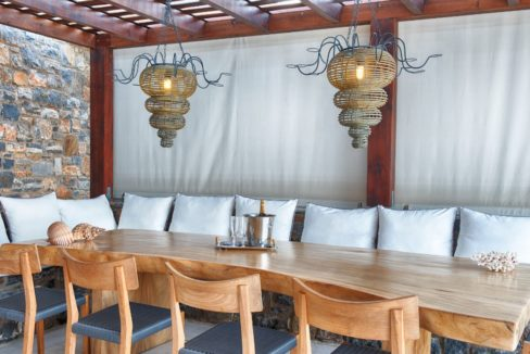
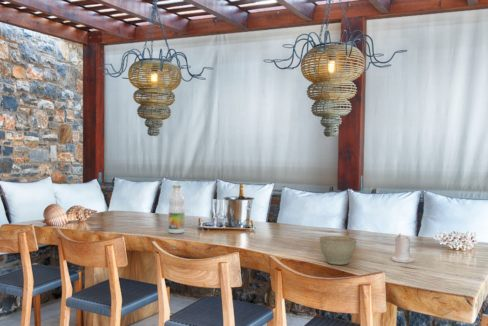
+ planter bowl [318,235,358,266]
+ bottle [168,184,186,234]
+ candle [391,232,415,264]
